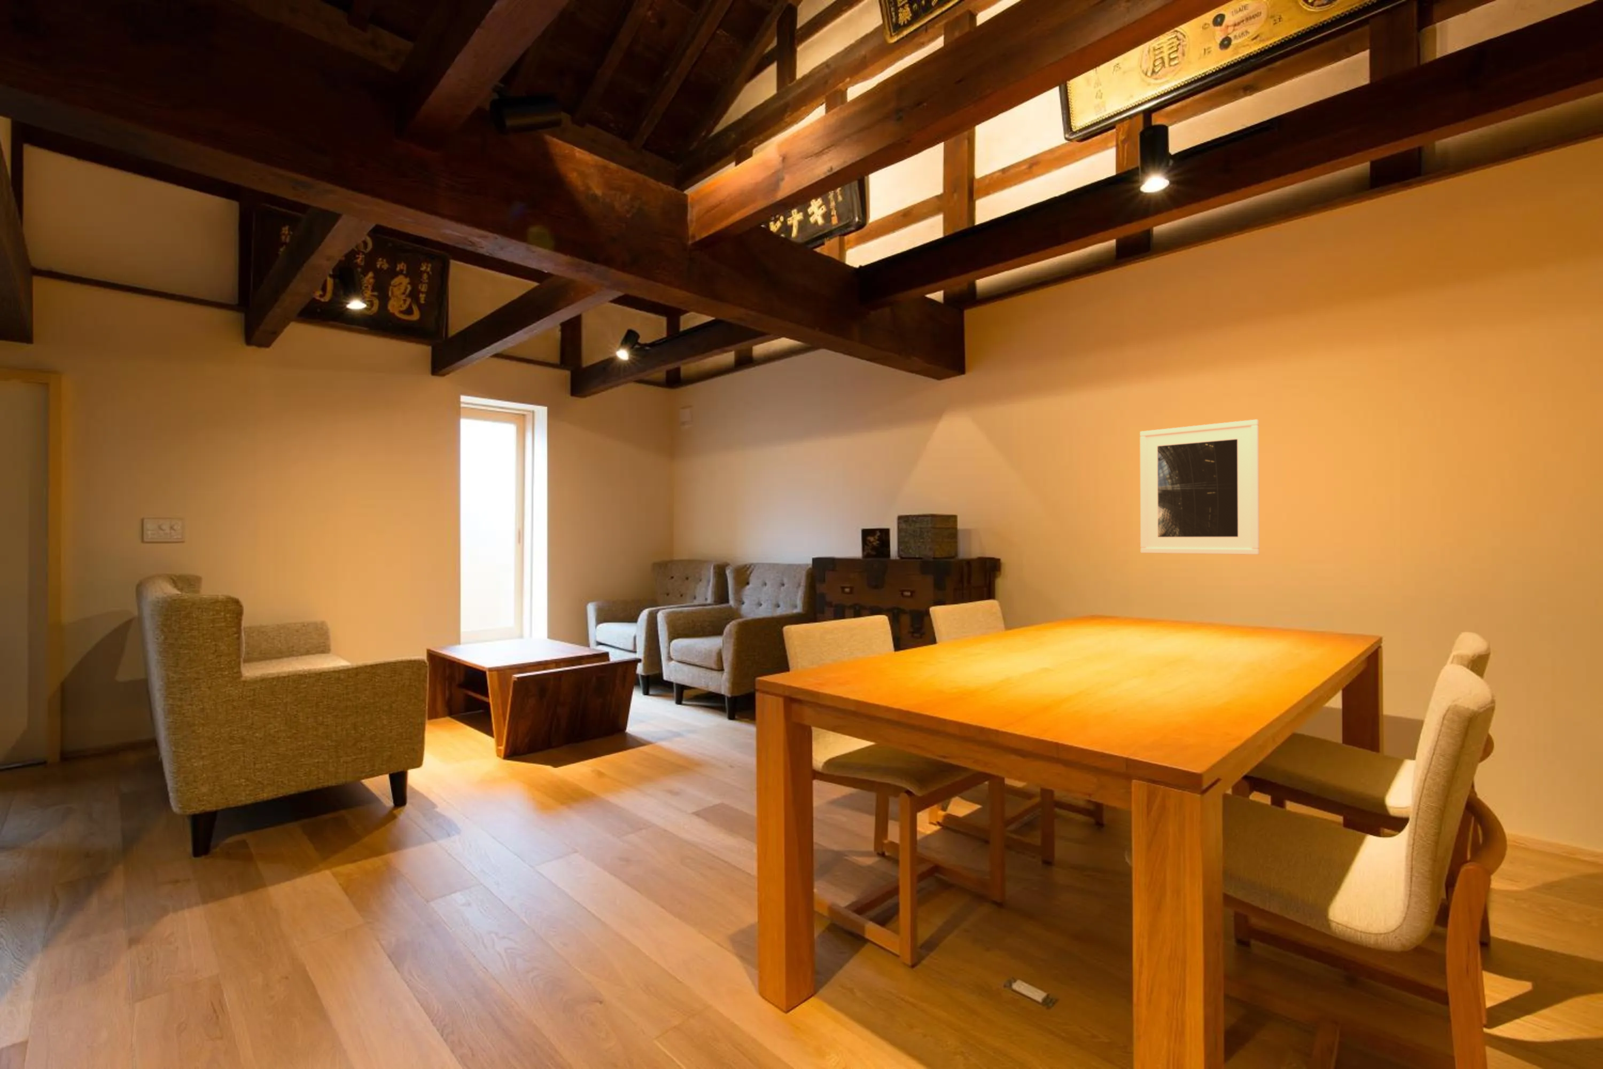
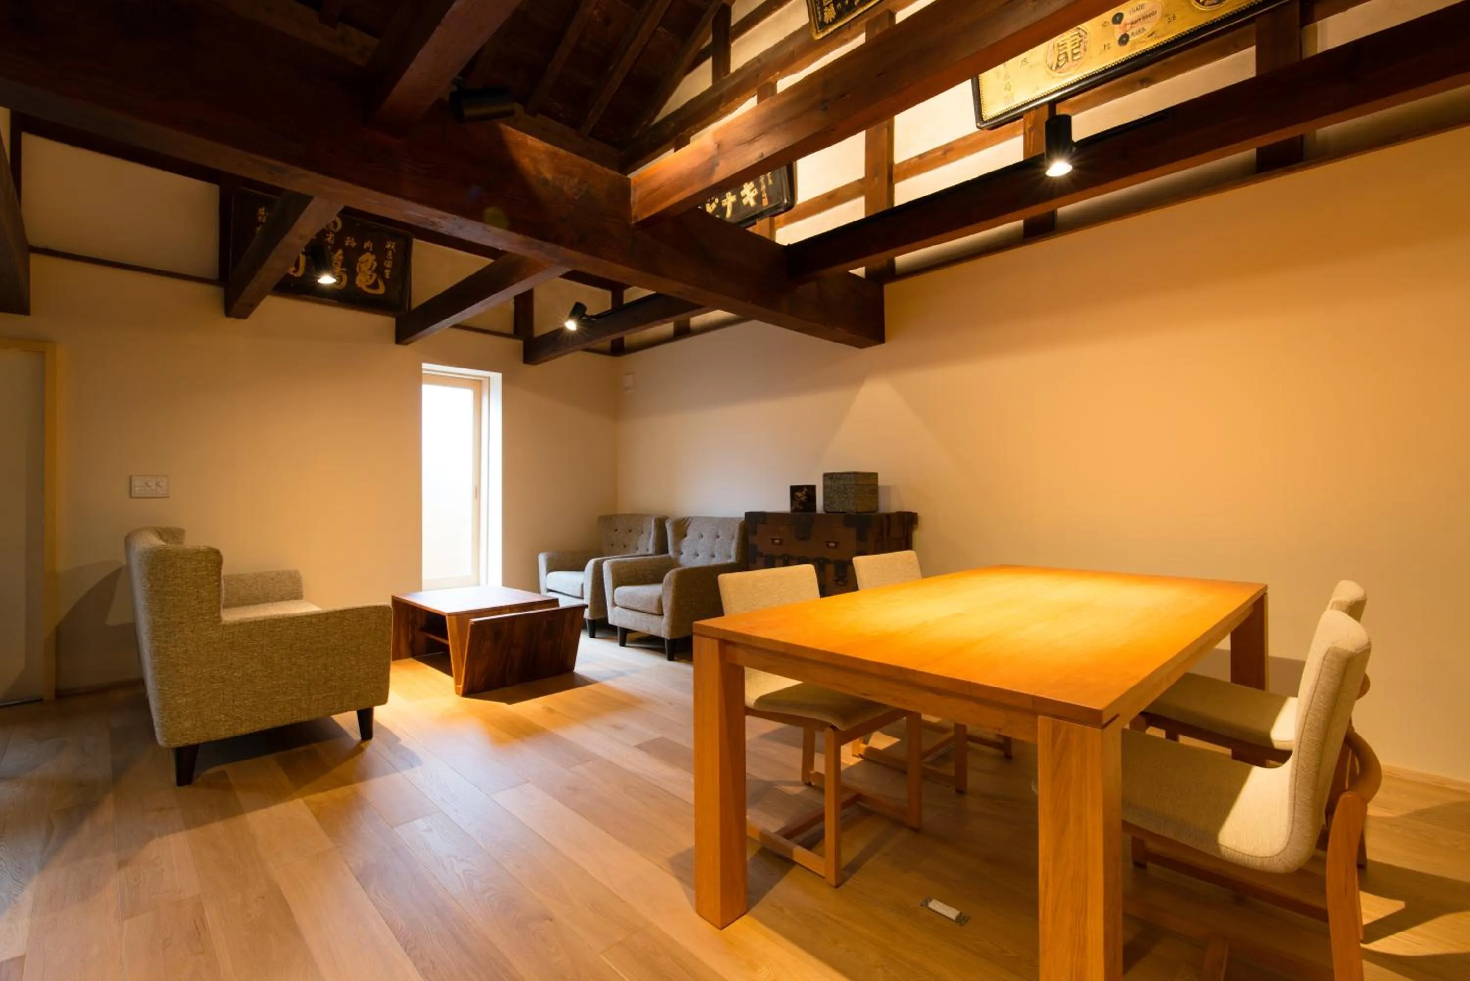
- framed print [1139,419,1260,555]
